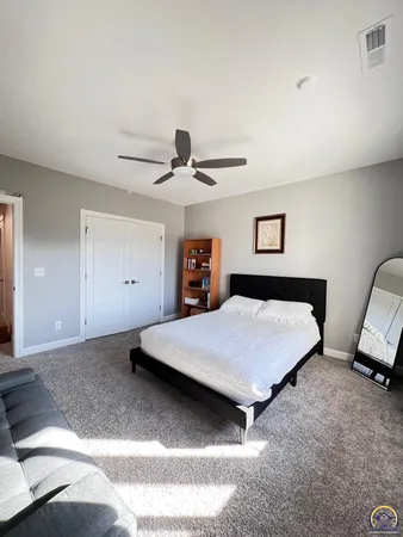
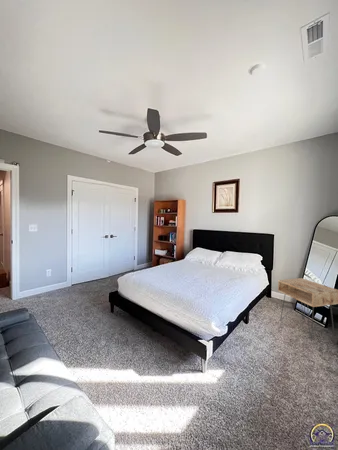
+ nightstand [277,277,338,340]
